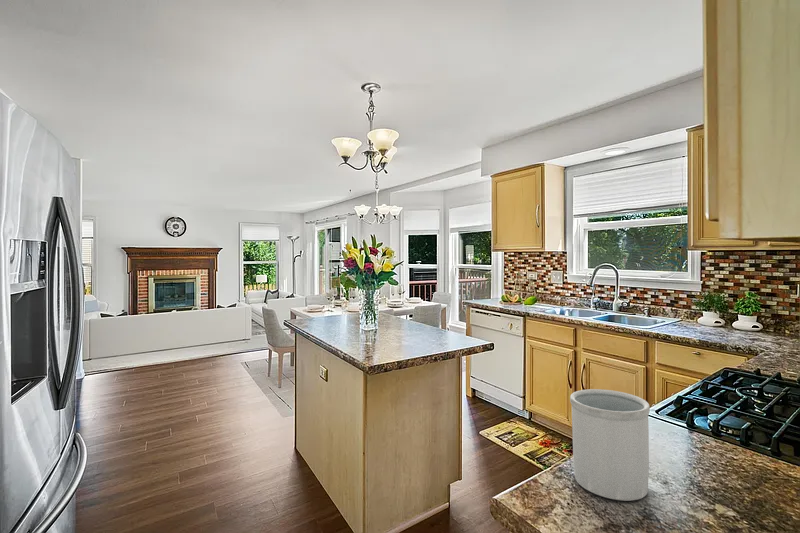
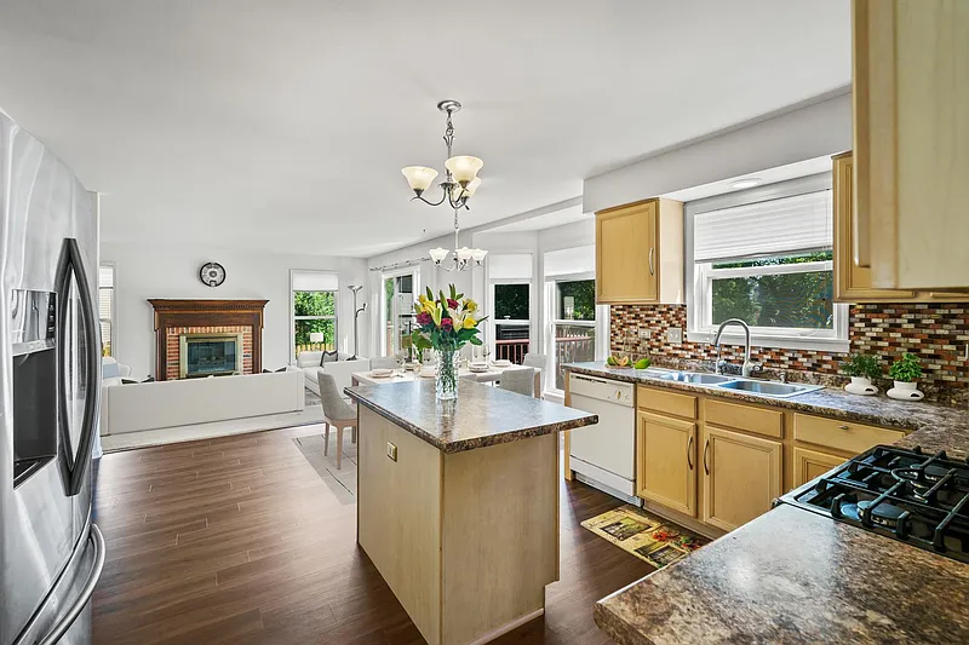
- utensil holder [569,388,651,502]
